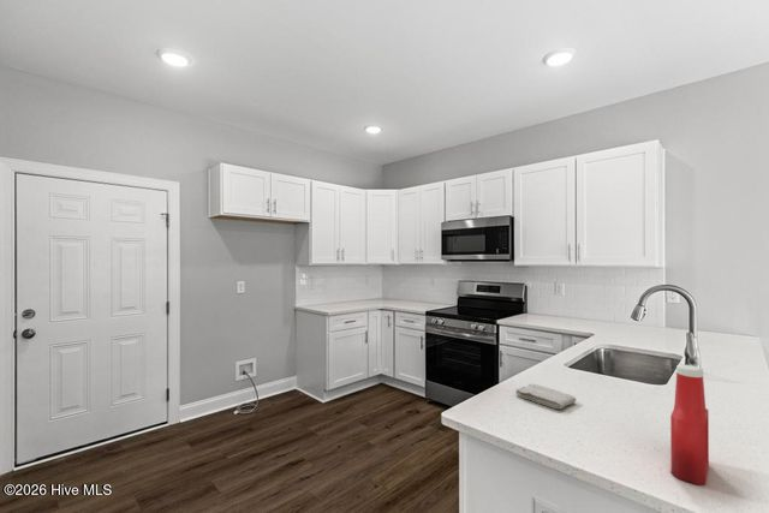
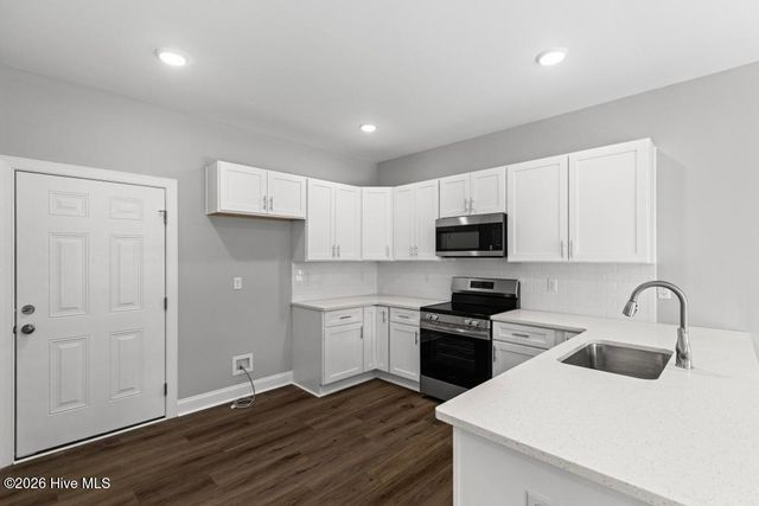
- soap bottle [669,364,710,485]
- washcloth [514,382,577,410]
